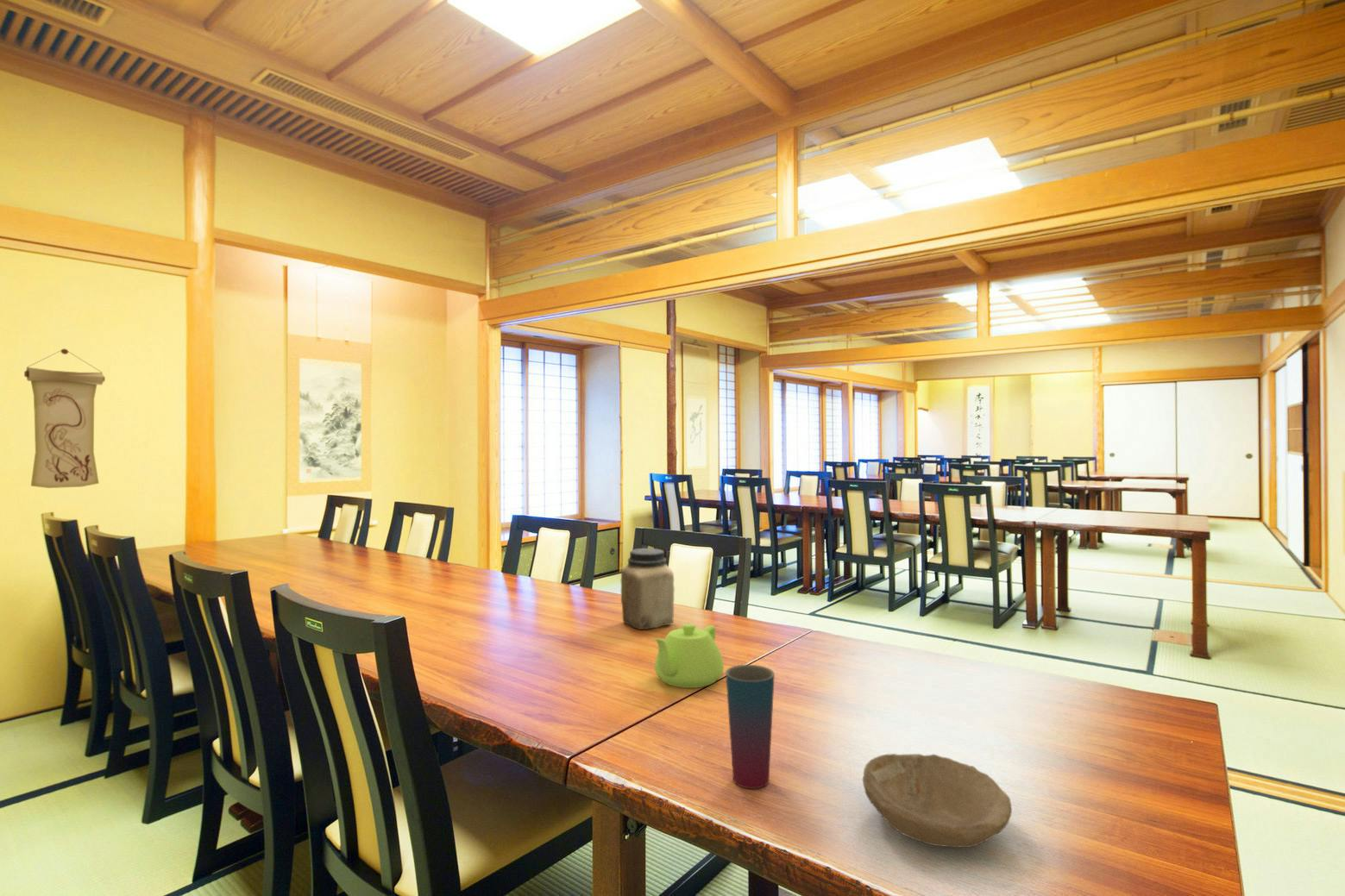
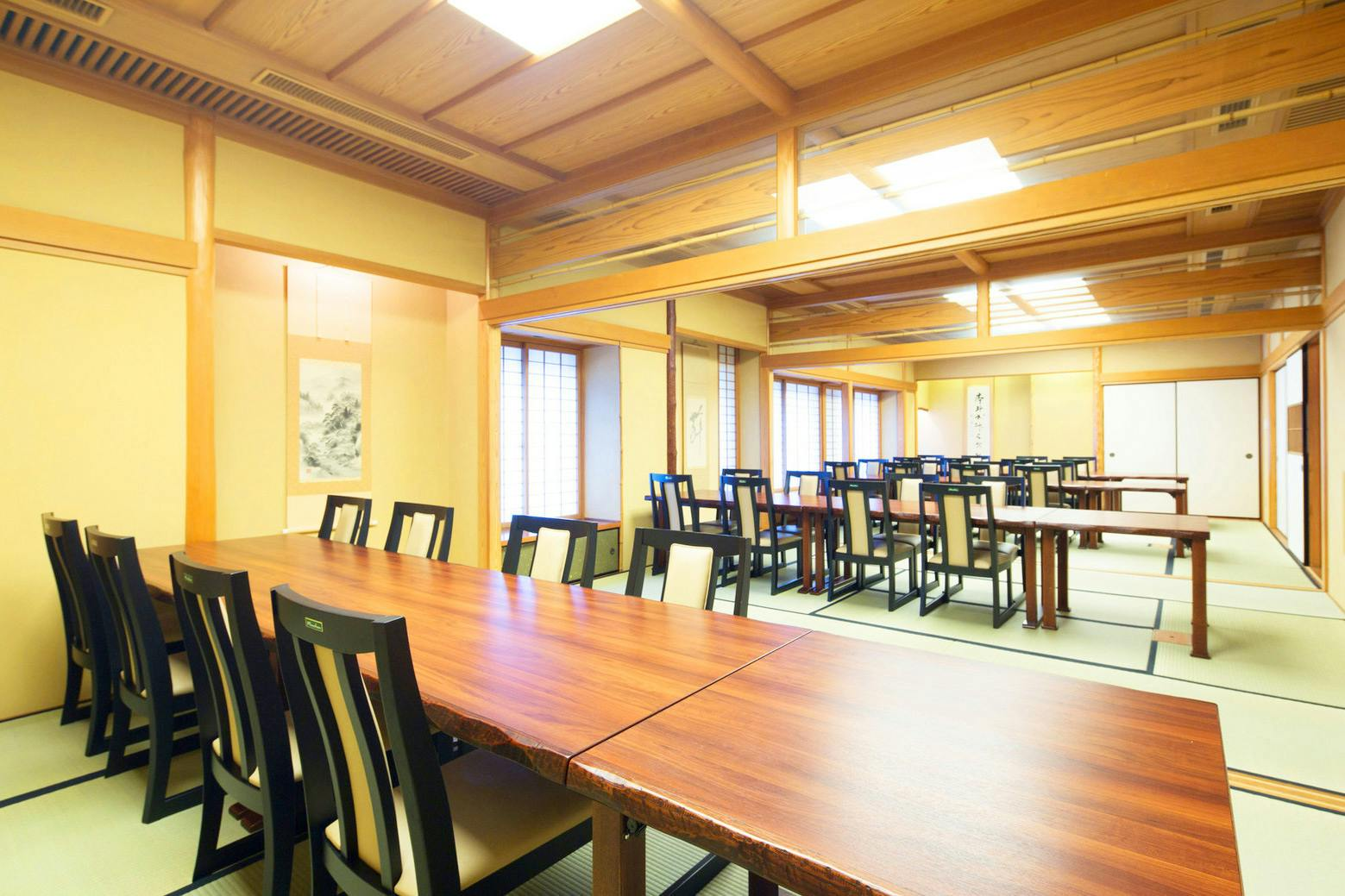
- bowl [862,753,1013,849]
- teapot [653,623,725,689]
- cup [725,664,776,789]
- wall scroll [23,348,106,489]
- jar [620,548,676,630]
